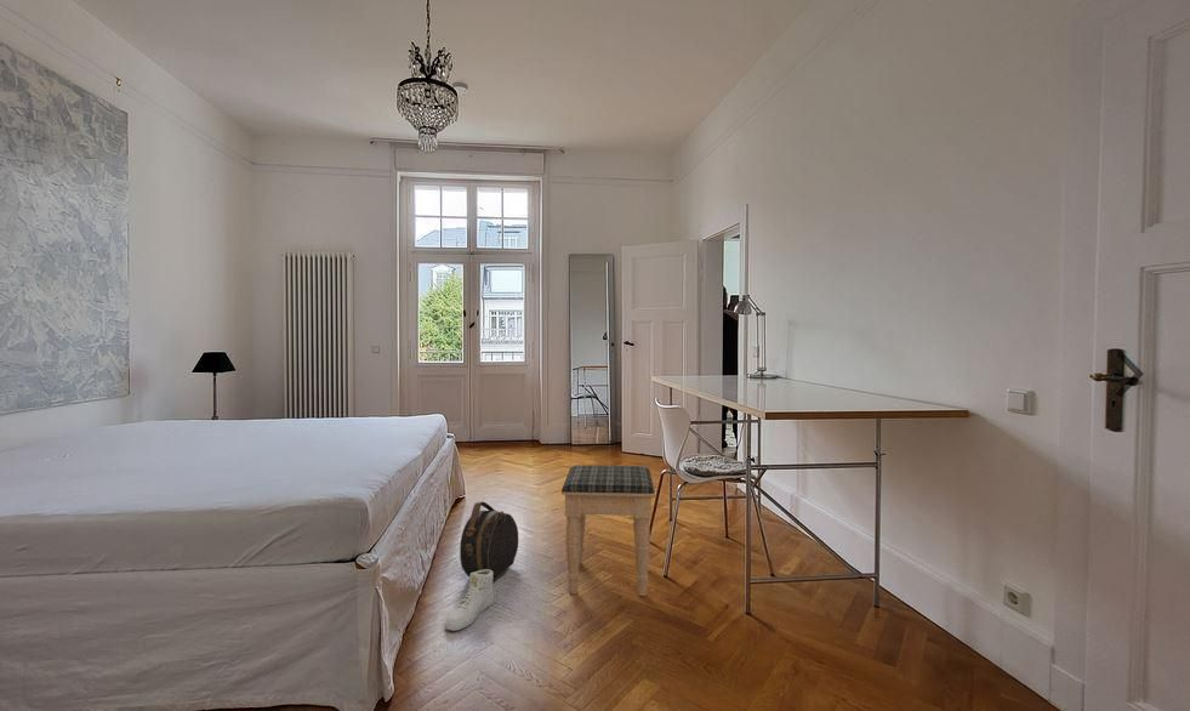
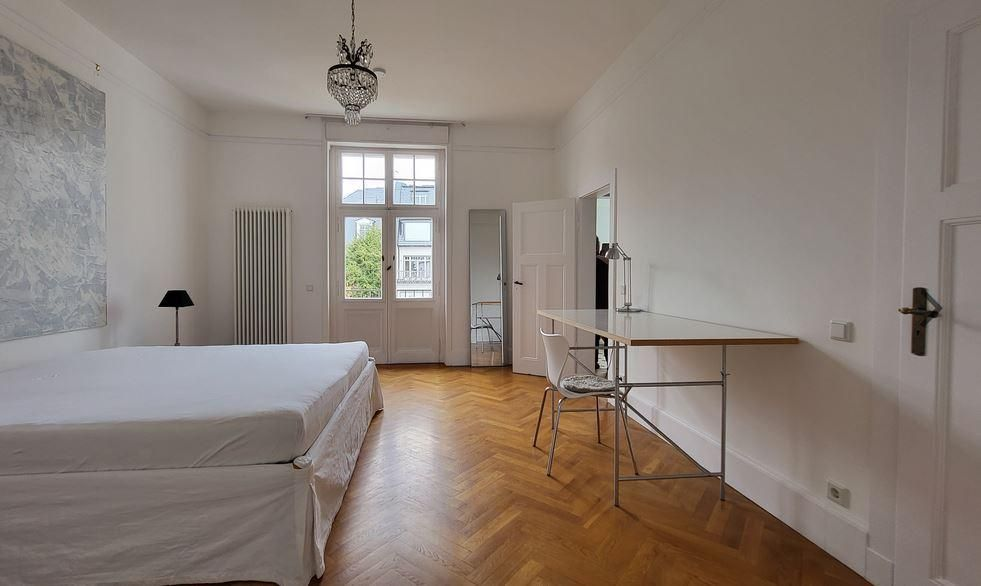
- footstool [560,463,656,597]
- sneaker [444,569,495,632]
- hat box [459,501,519,582]
